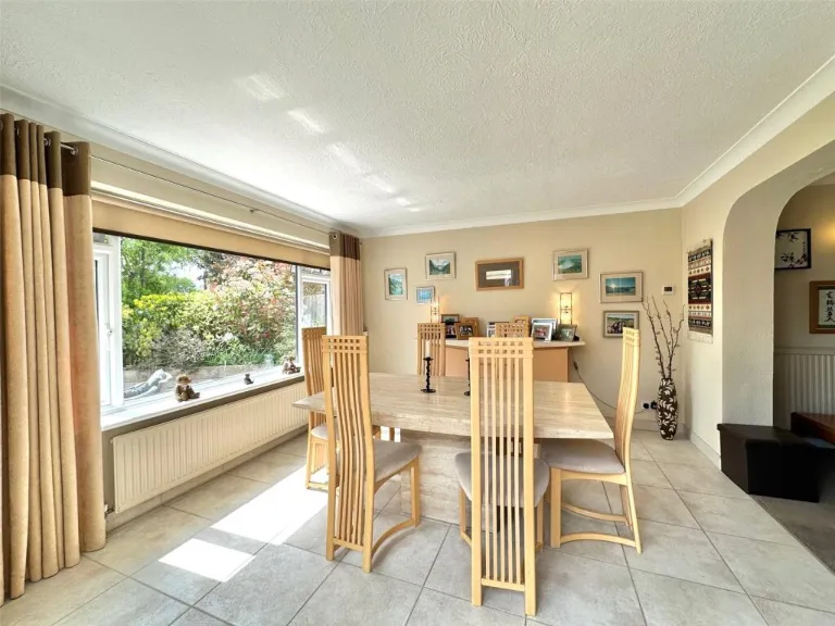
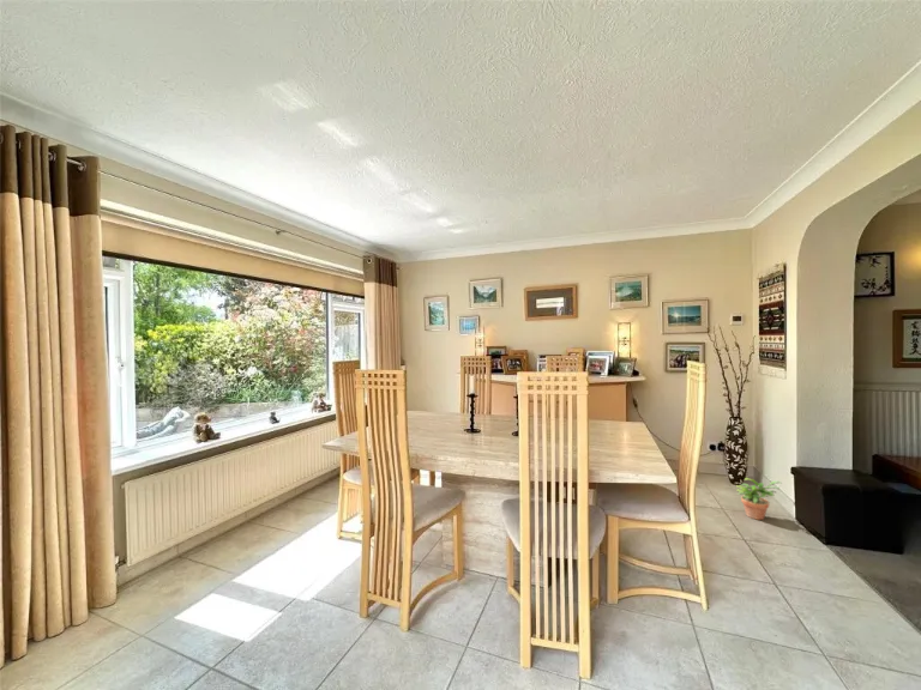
+ potted plant [735,477,782,521]
